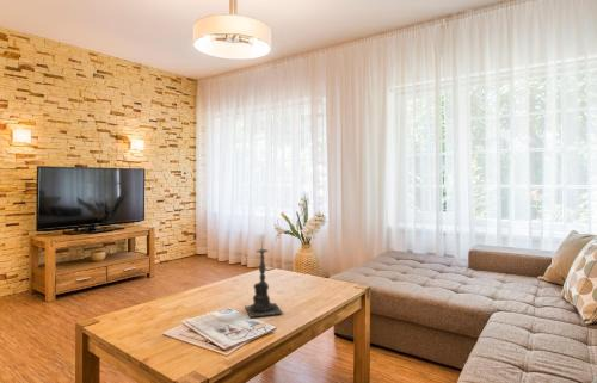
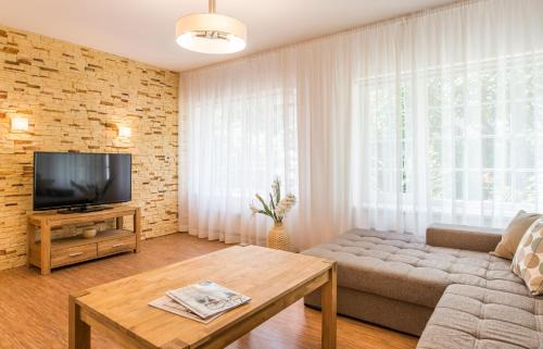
- candle holder [245,240,284,319]
